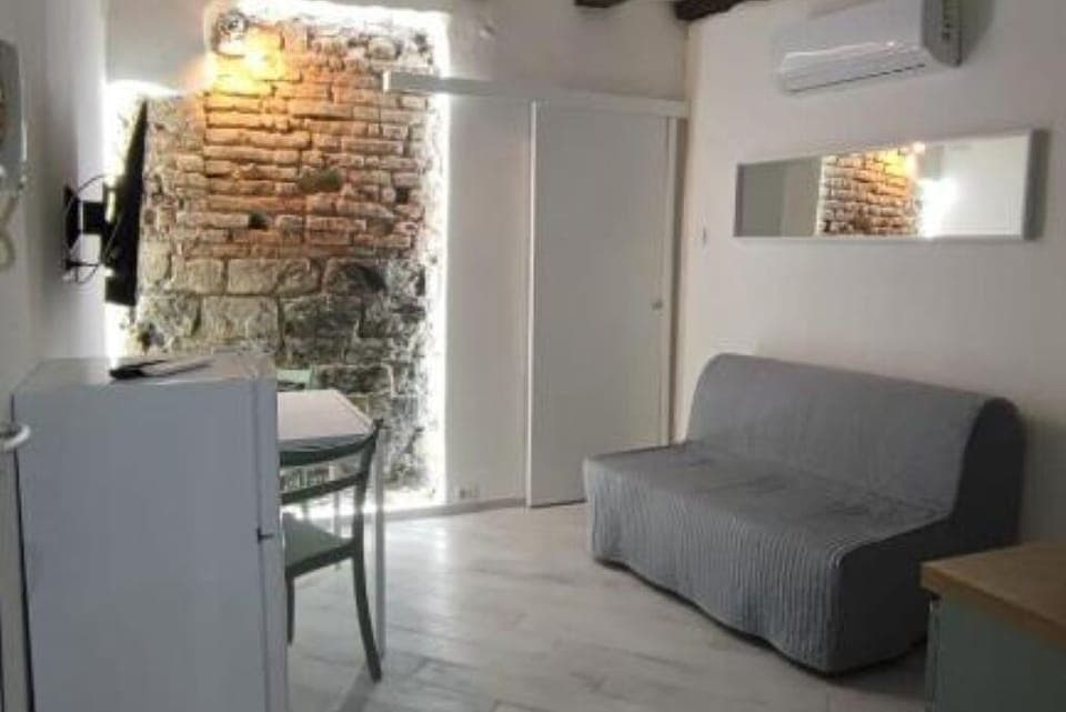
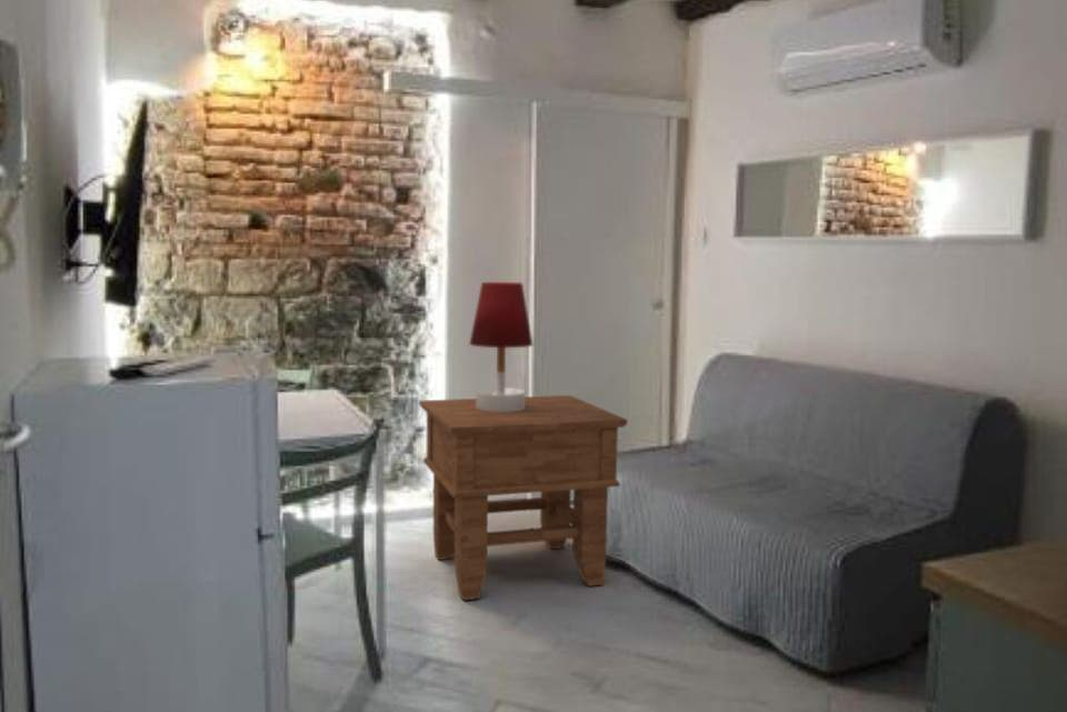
+ table lamp [468,281,535,412]
+ side table [418,394,628,601]
